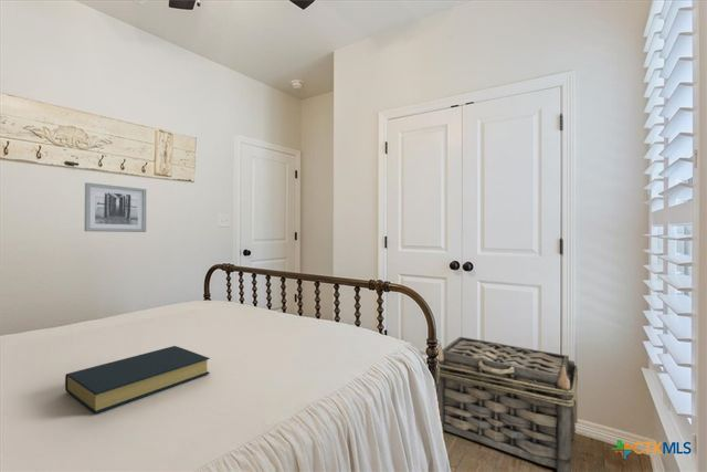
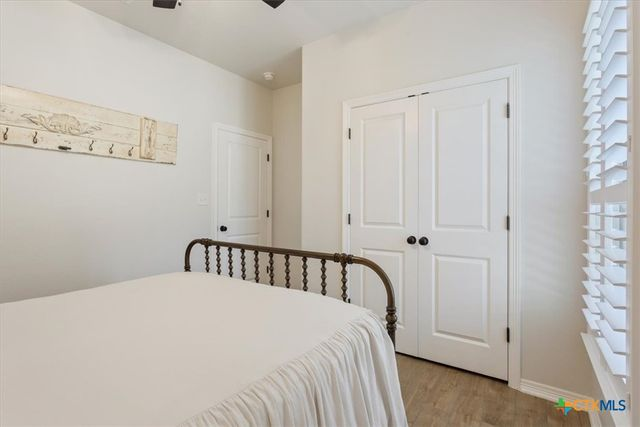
- hardback book [64,345,211,415]
- wall art [84,181,147,233]
- basket [435,336,579,472]
